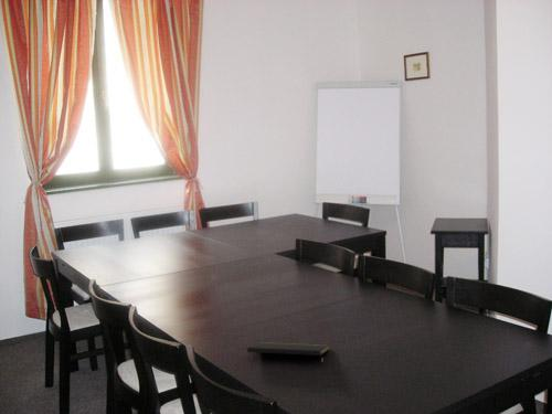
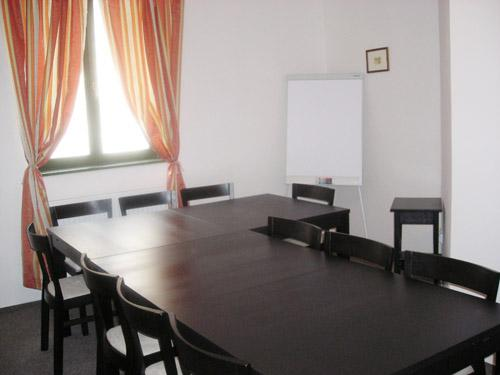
- notepad [246,341,330,367]
